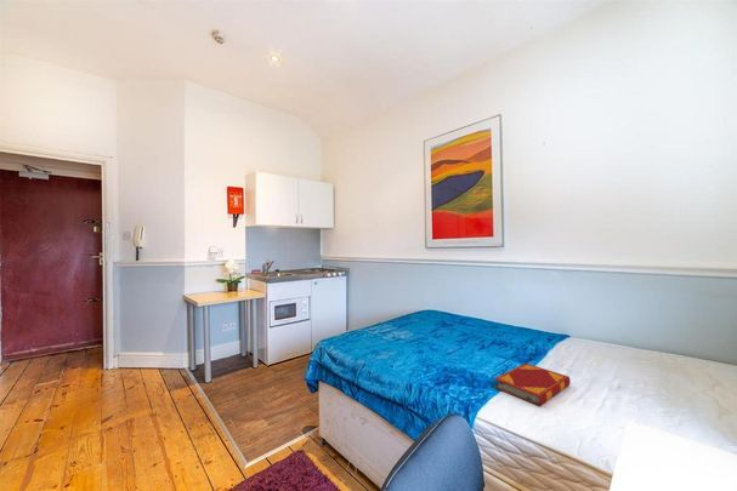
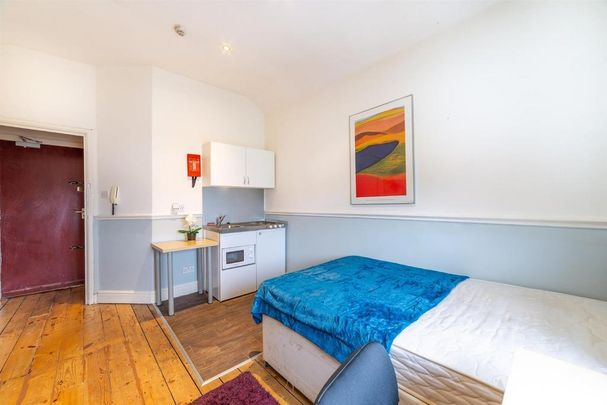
- hardback book [493,362,572,407]
